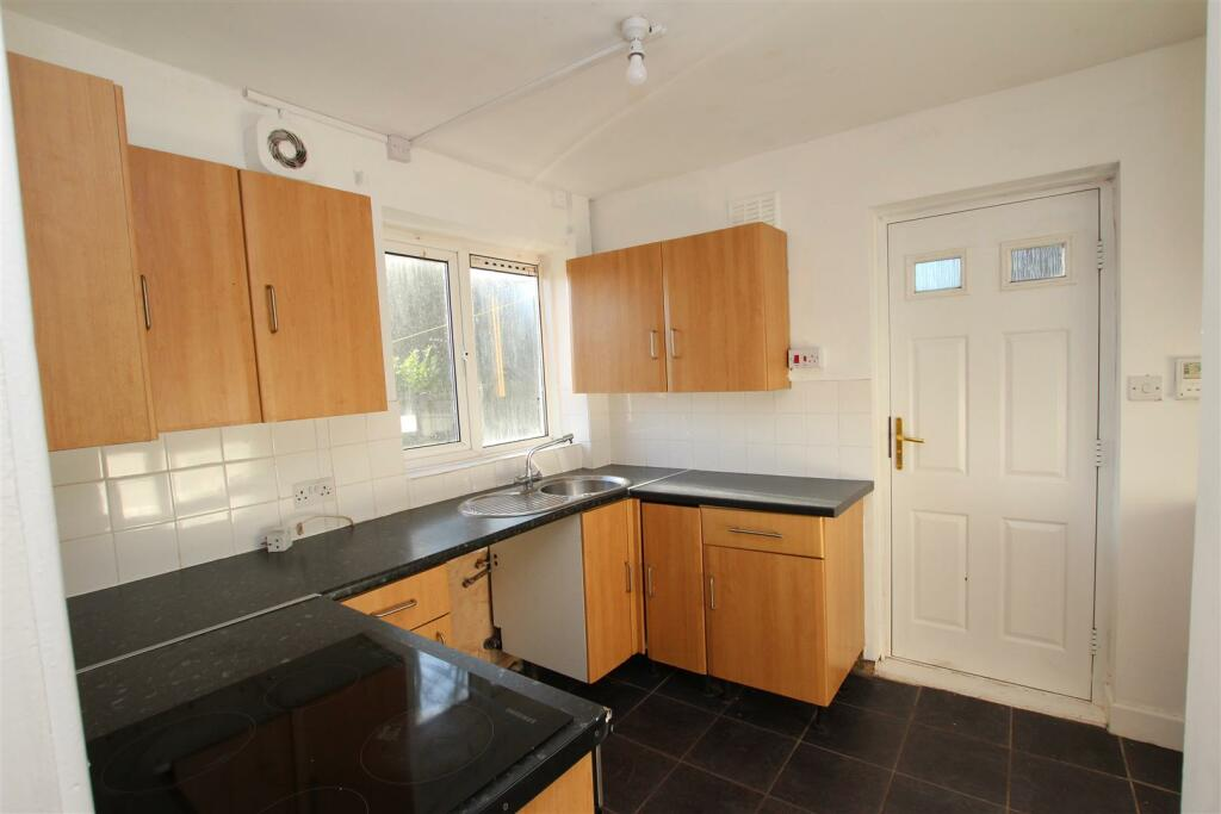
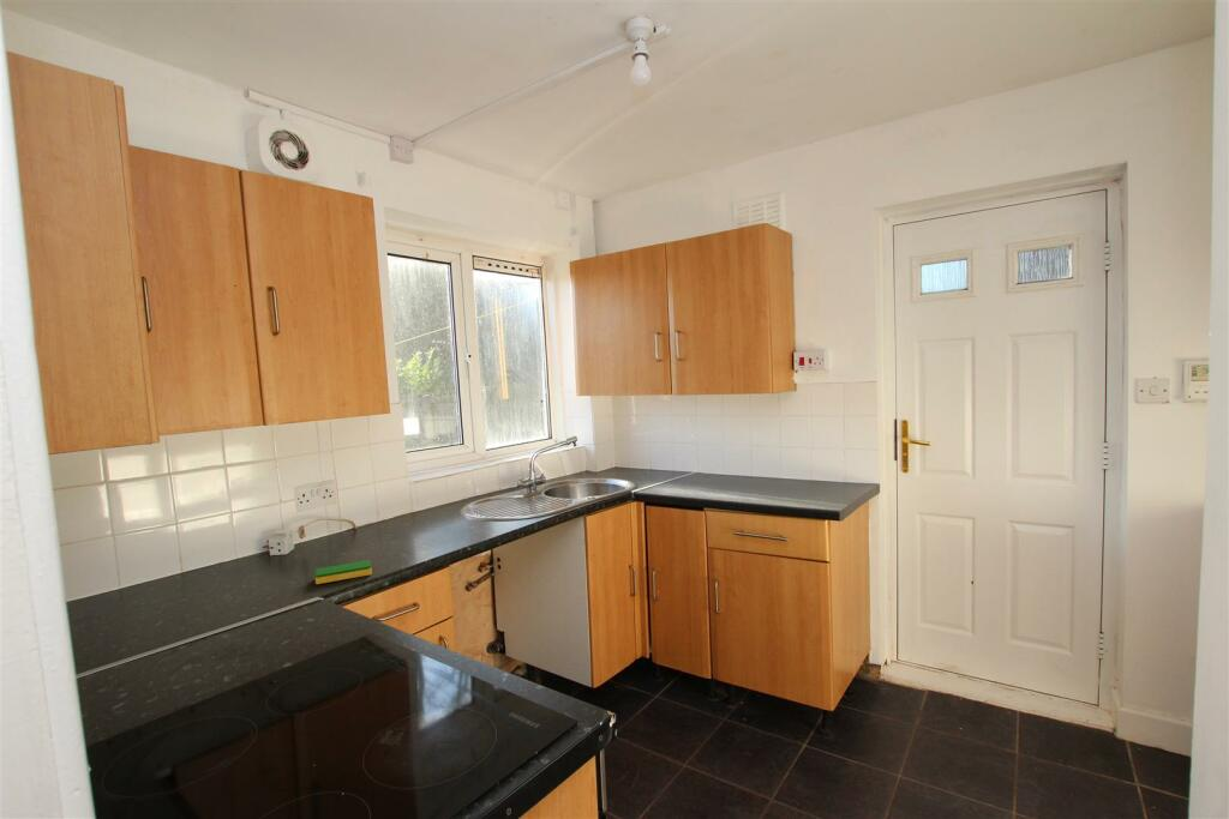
+ dish sponge [314,559,373,585]
